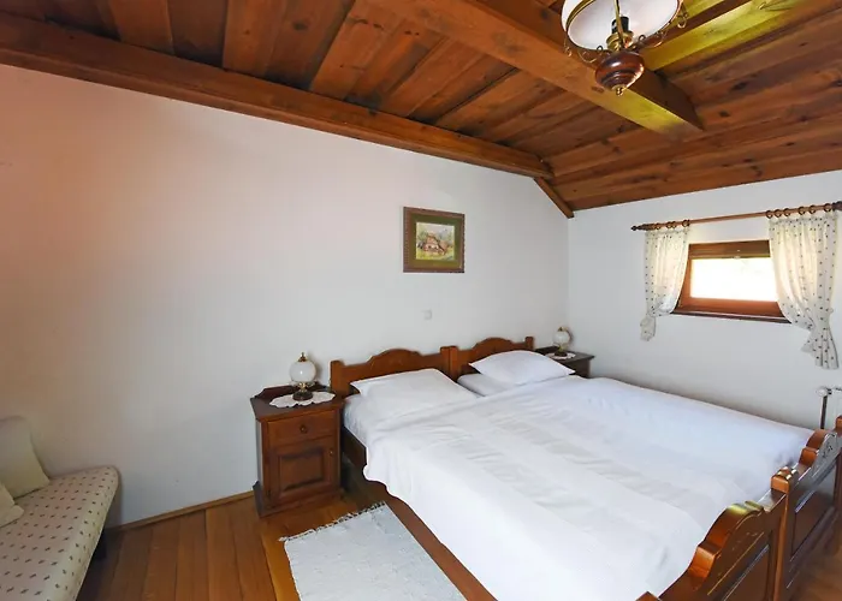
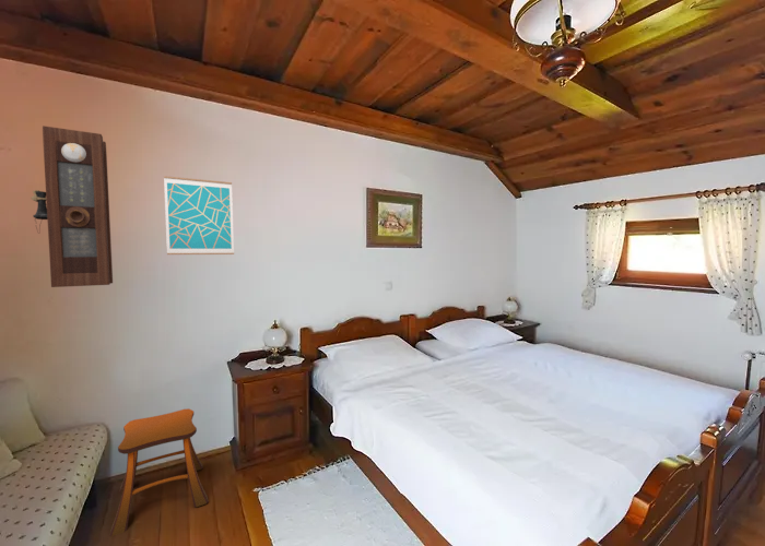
+ wall art [163,175,235,256]
+ pendulum clock [30,124,114,288]
+ stool [108,407,210,537]
